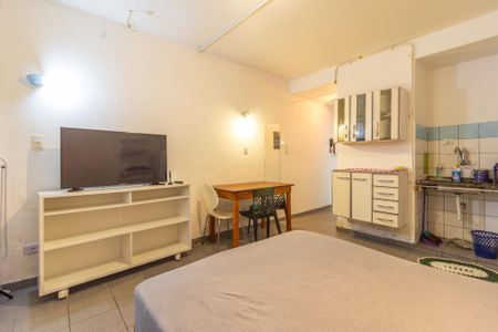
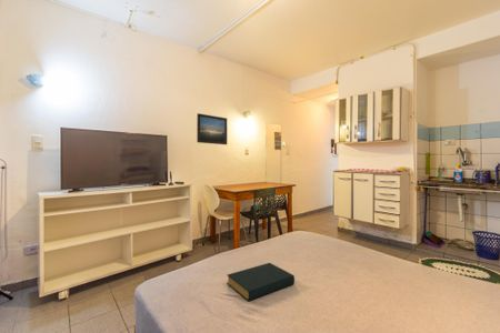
+ hardback book [226,262,296,302]
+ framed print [196,112,228,145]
